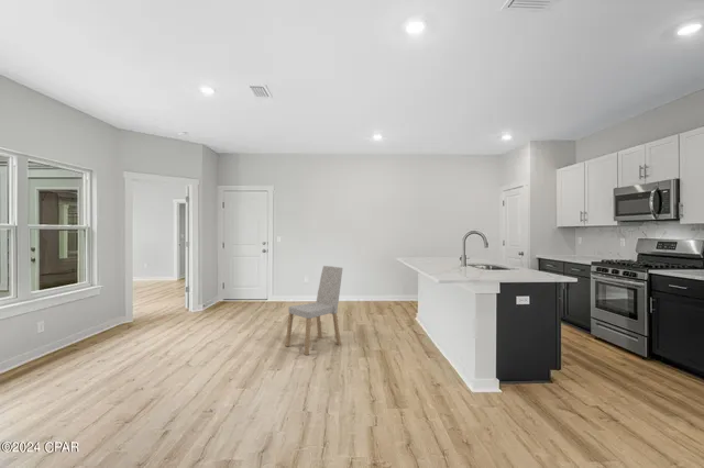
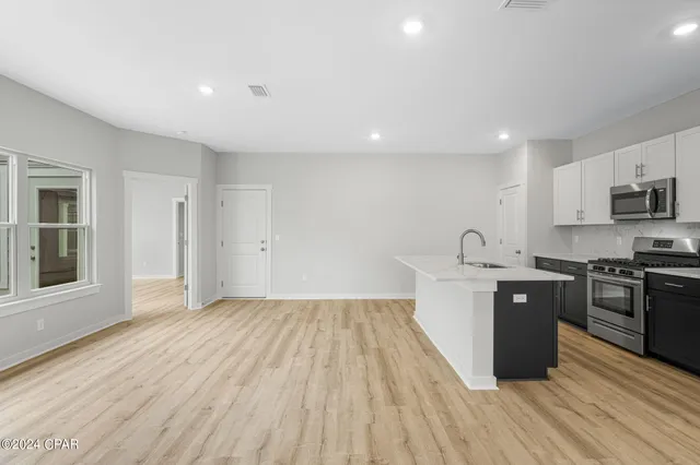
- dining chair [284,265,344,356]
